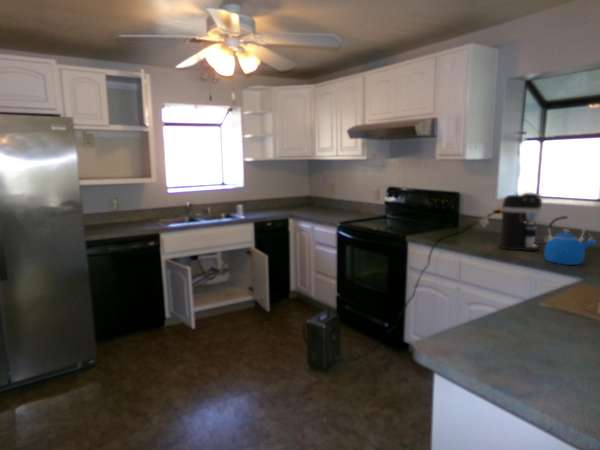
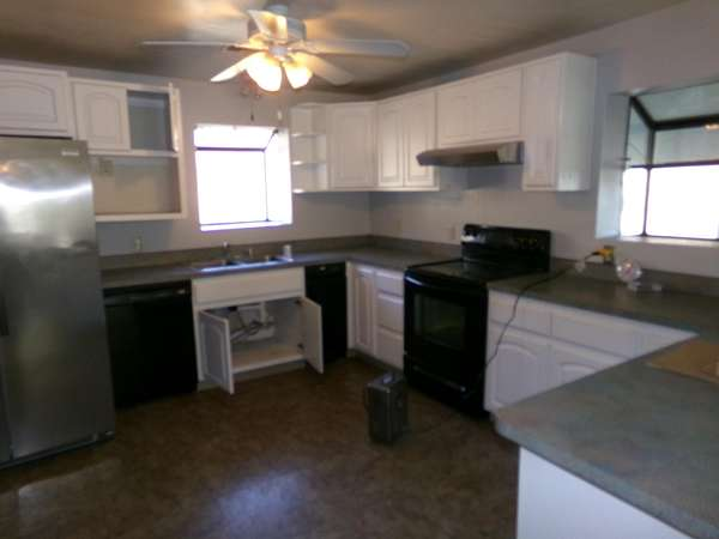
- coffee maker [498,191,543,252]
- kettle [543,215,597,266]
